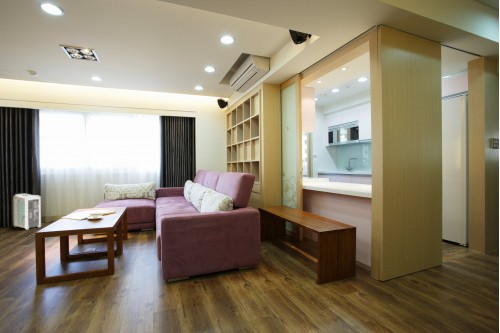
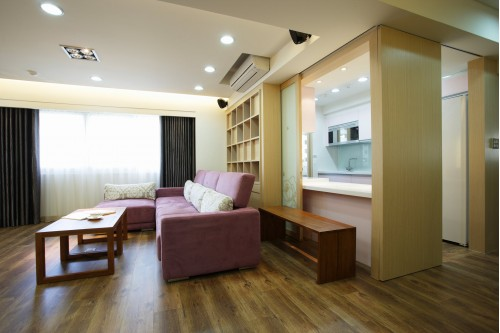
- air purifier [12,193,42,230]
